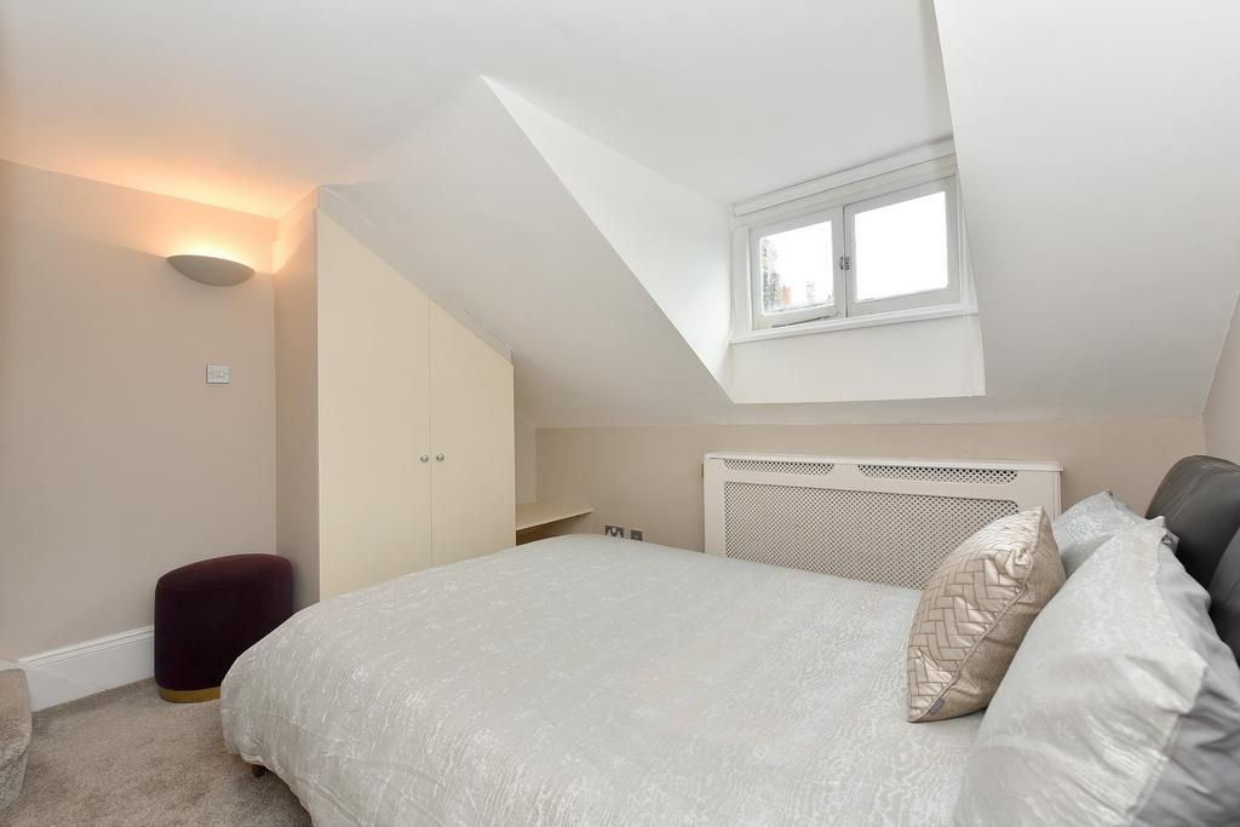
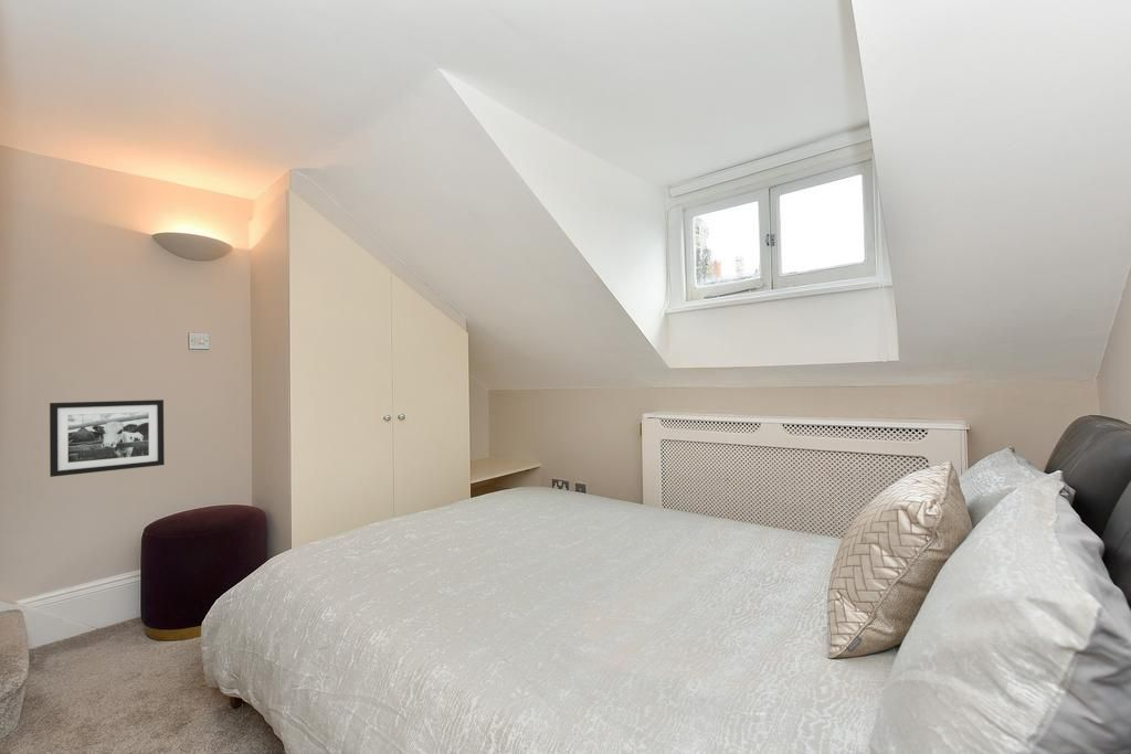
+ picture frame [49,399,166,478]
